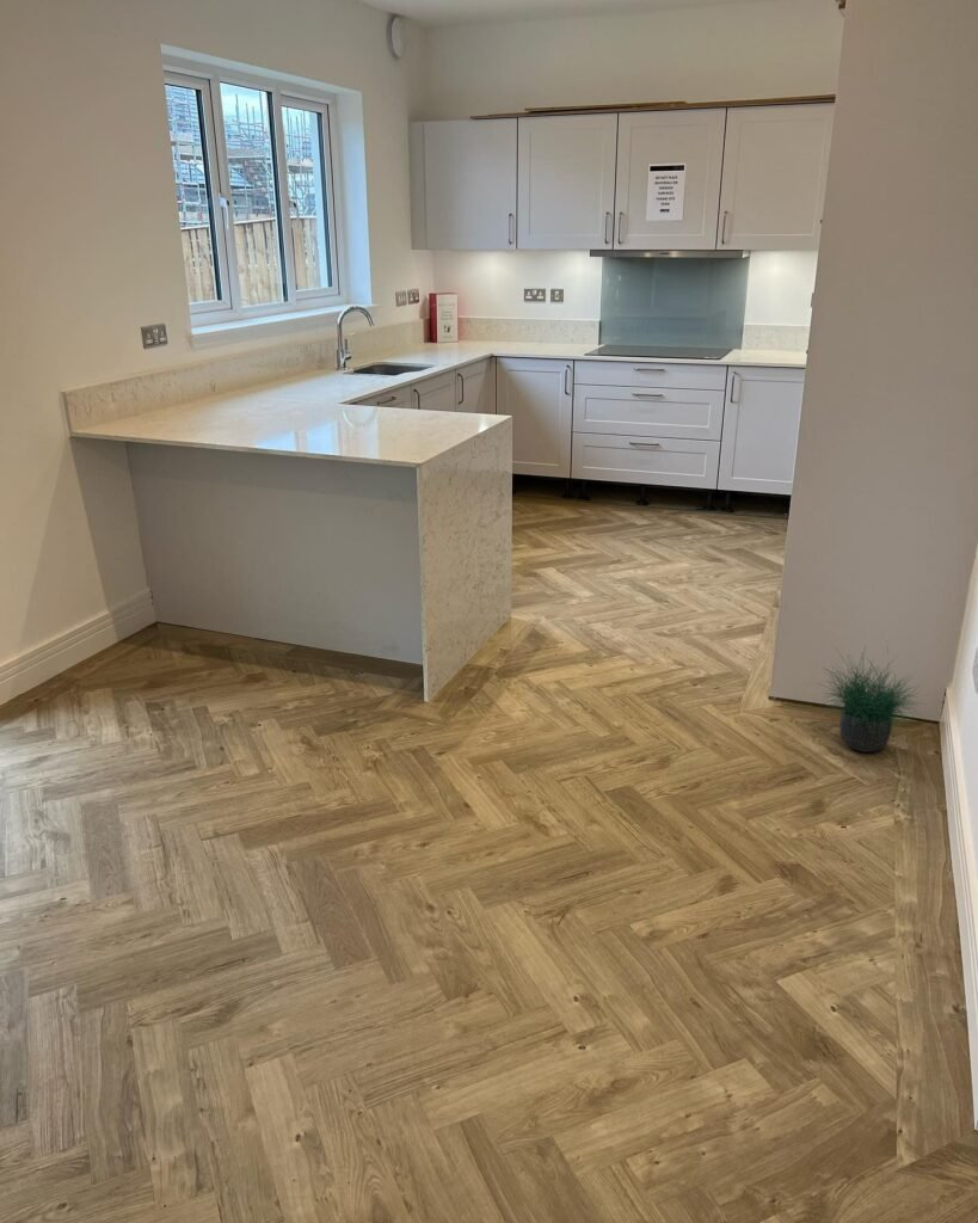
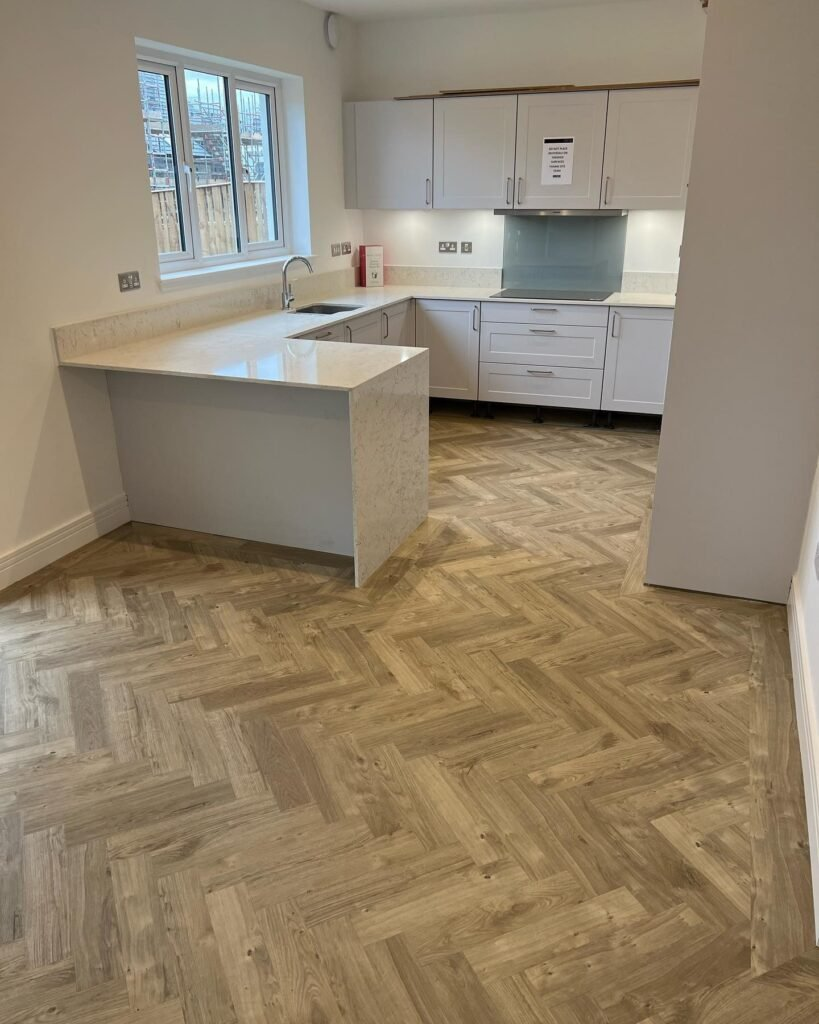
- potted plant [816,638,928,754]
